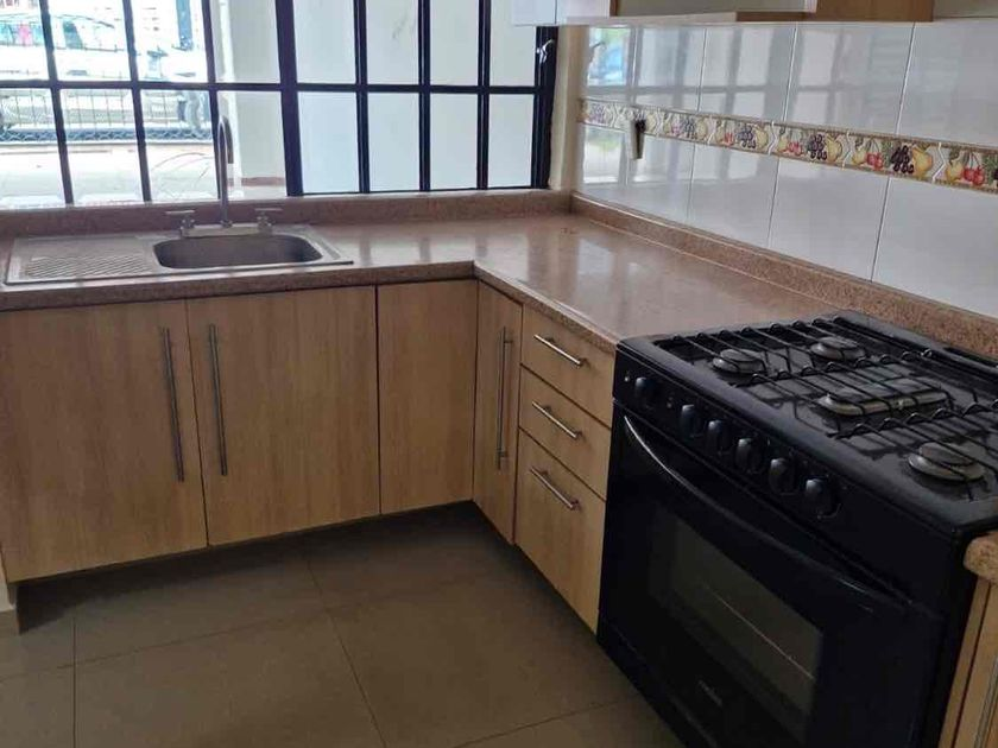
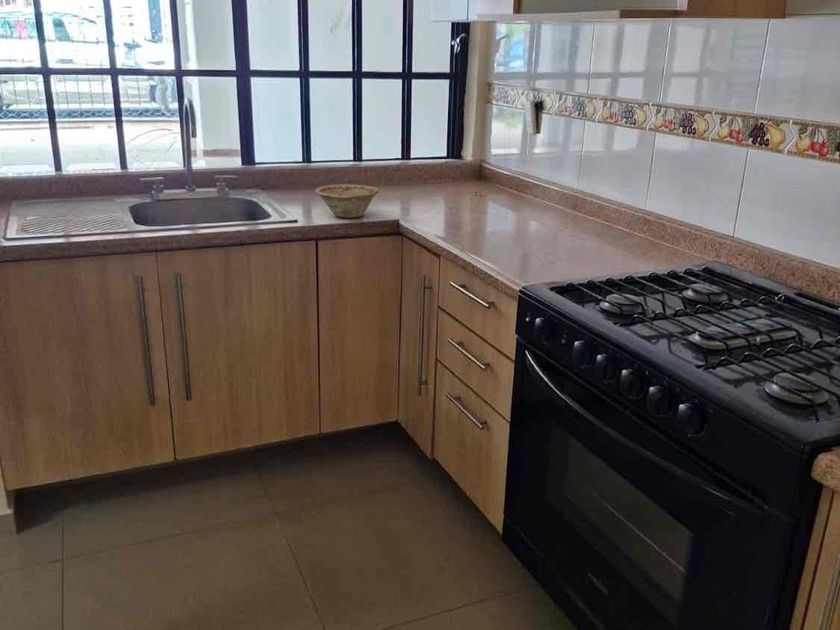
+ dish [315,183,381,219]
